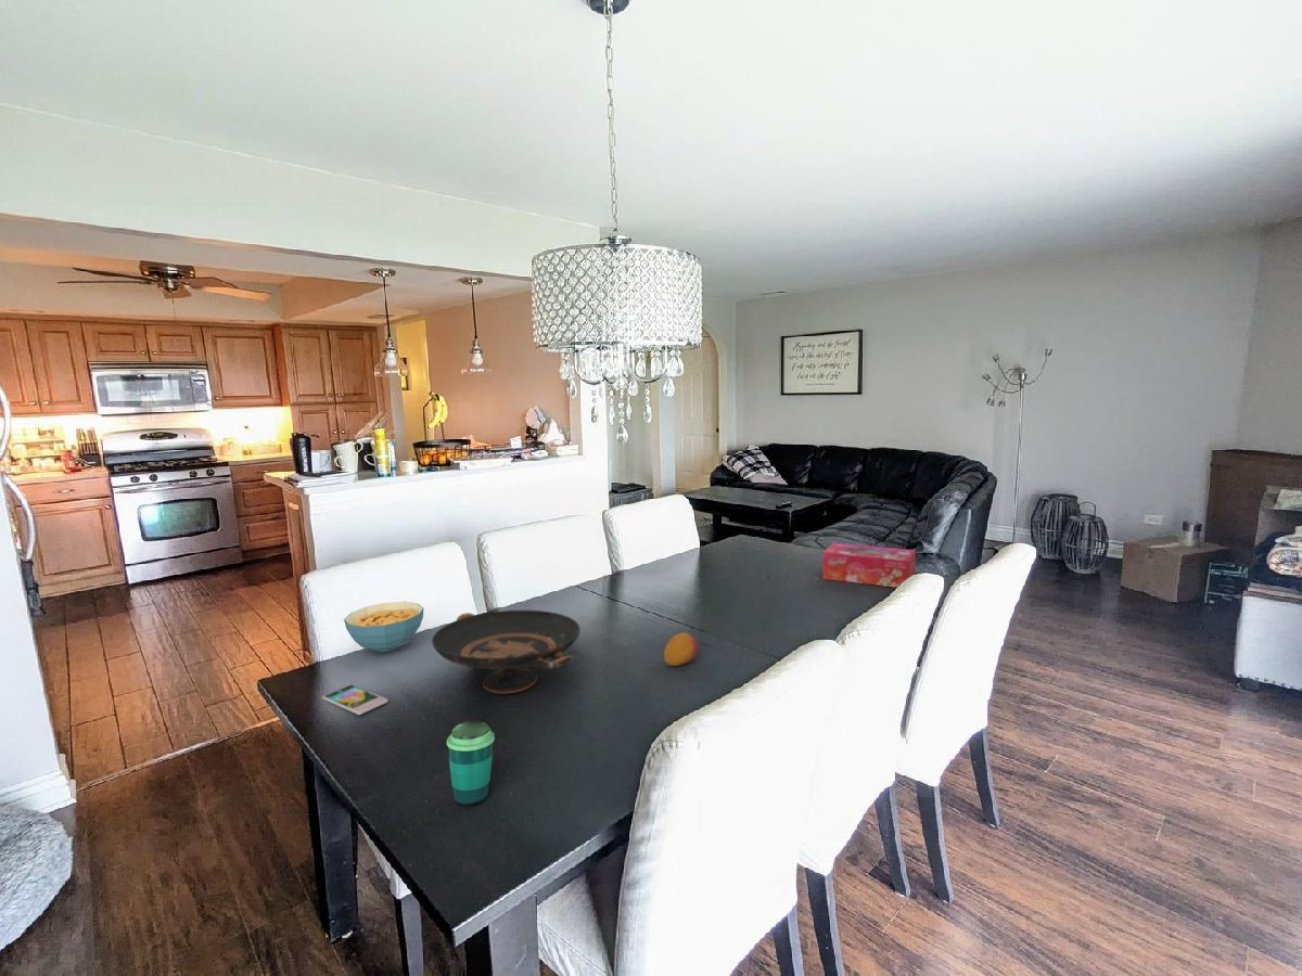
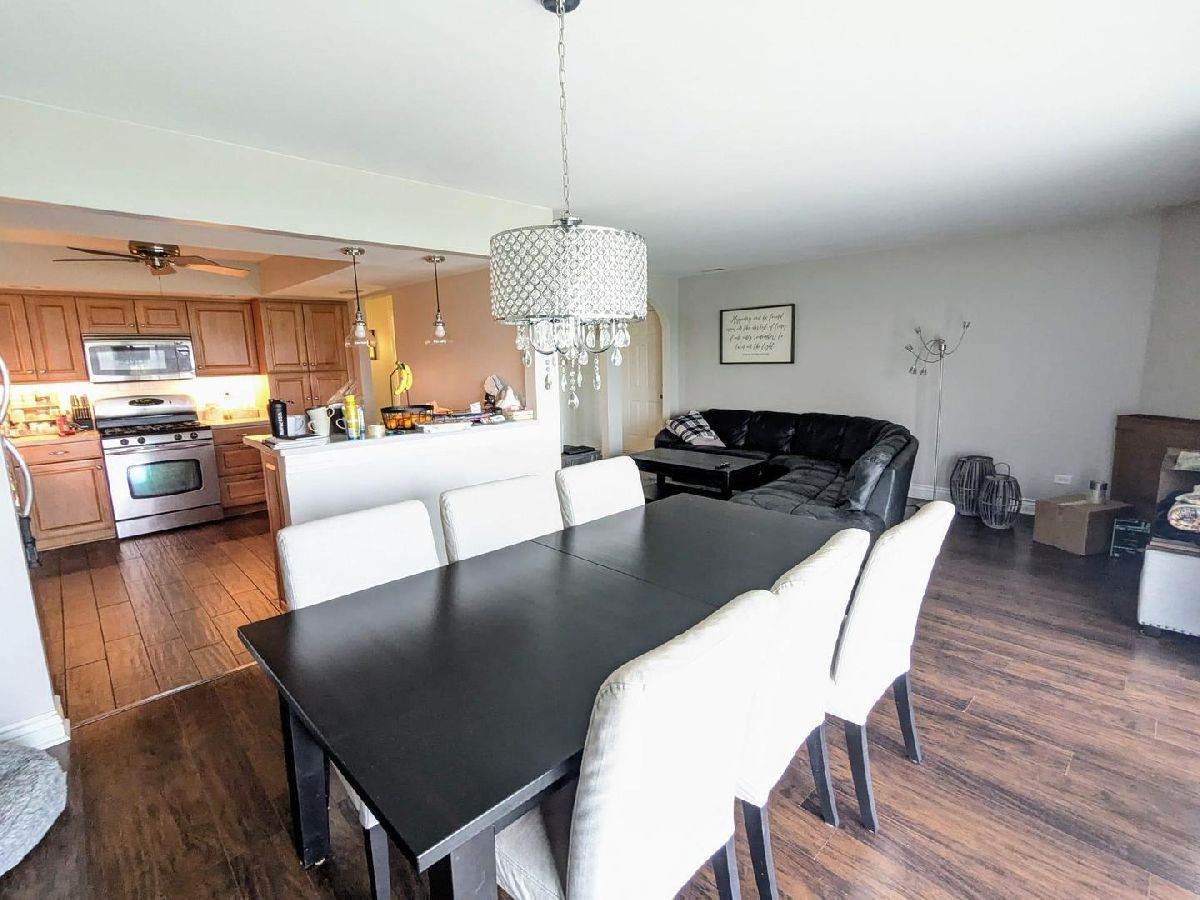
- tissue box [821,541,917,589]
- decorative bowl [431,609,580,695]
- cup [446,719,496,807]
- fruit [663,632,700,667]
- cereal bowl [343,601,424,653]
- smartphone [321,683,388,716]
